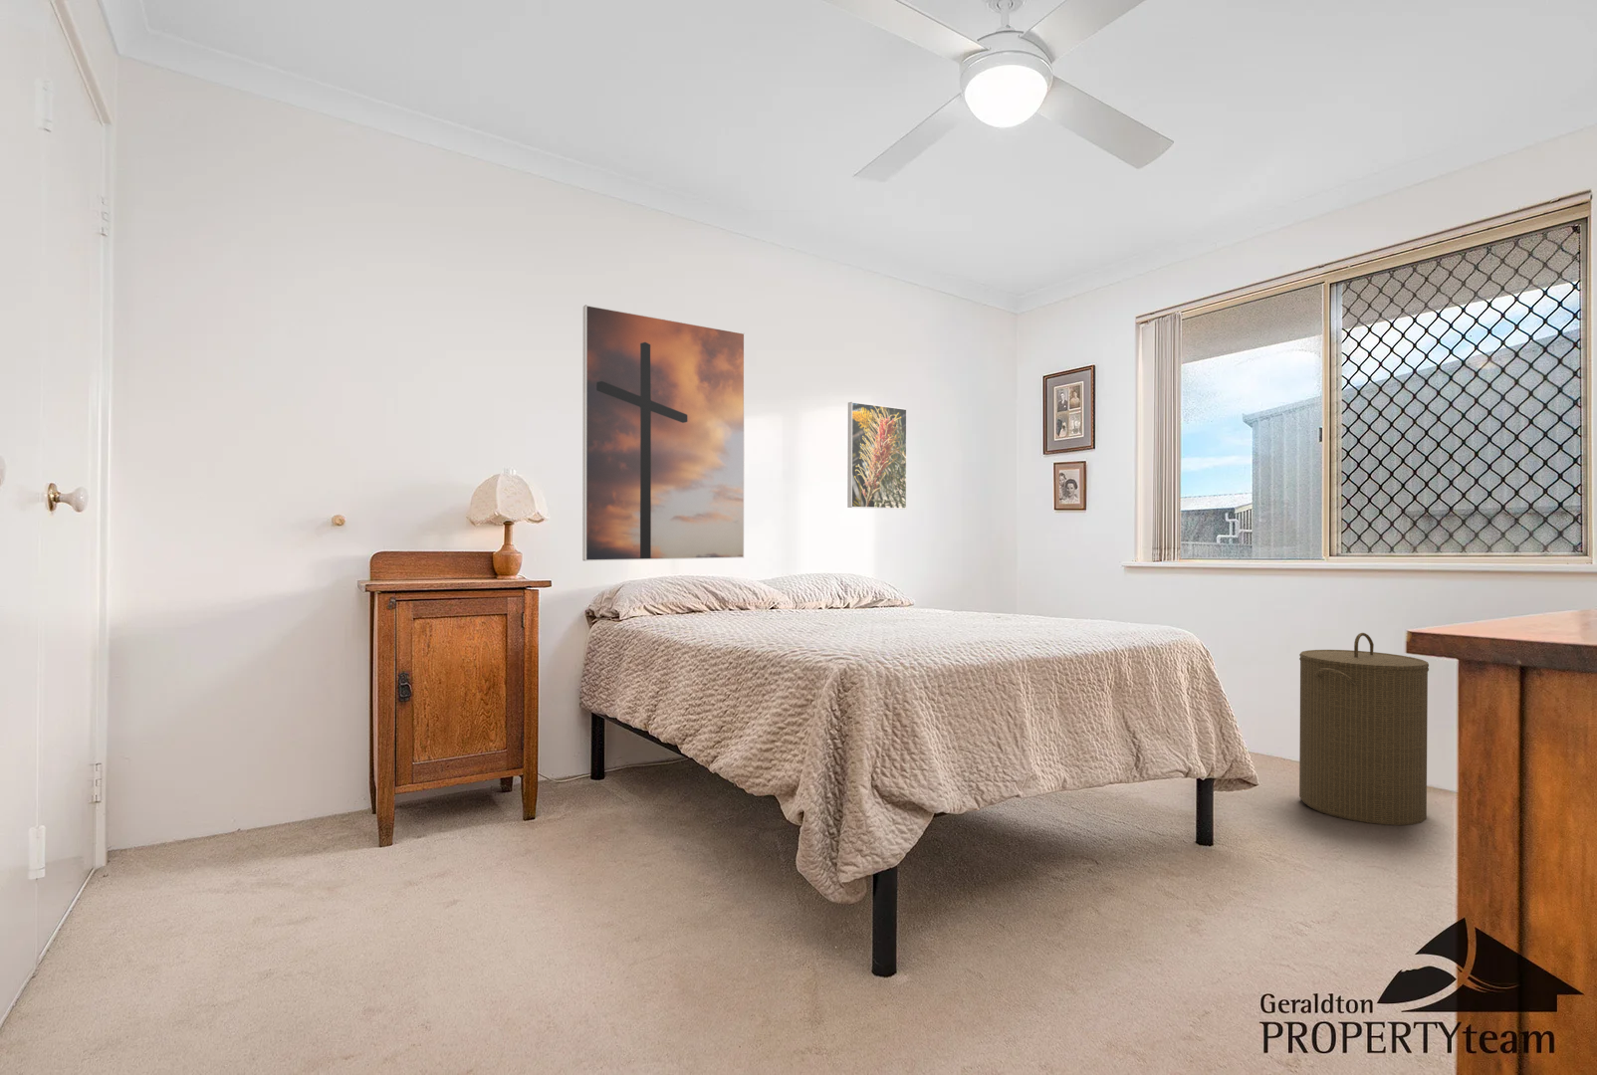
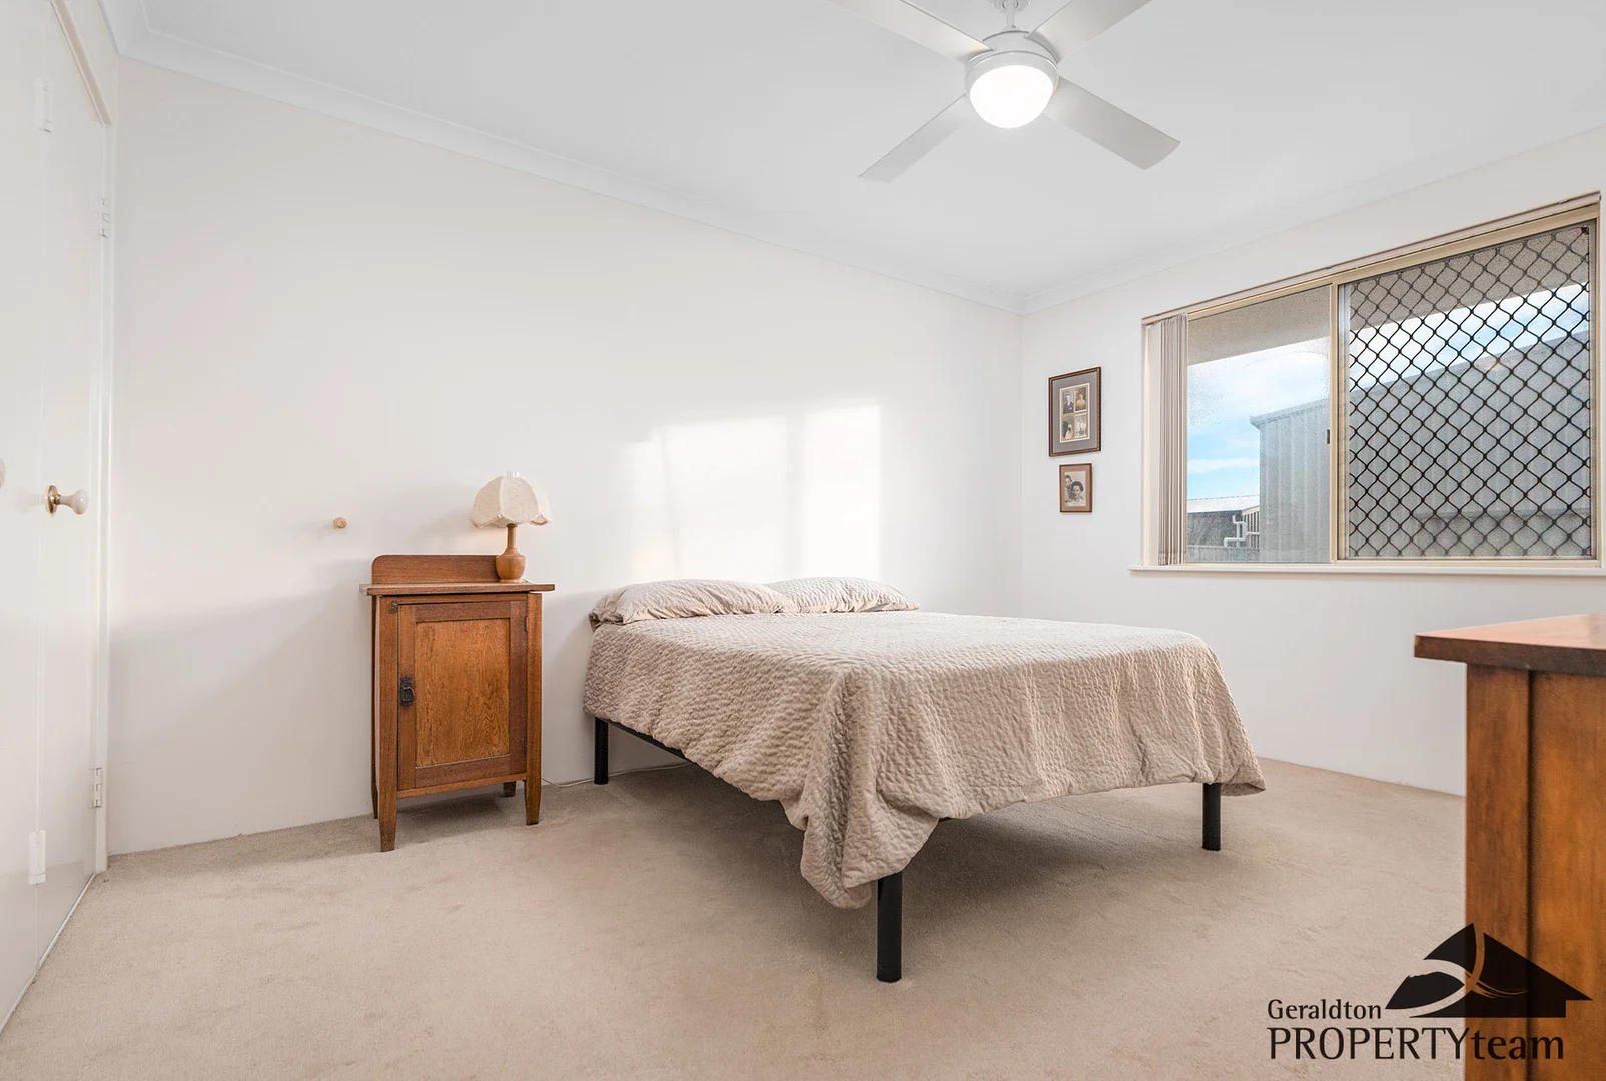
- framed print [846,401,908,510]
- laundry hamper [1298,632,1430,827]
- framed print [582,304,746,563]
